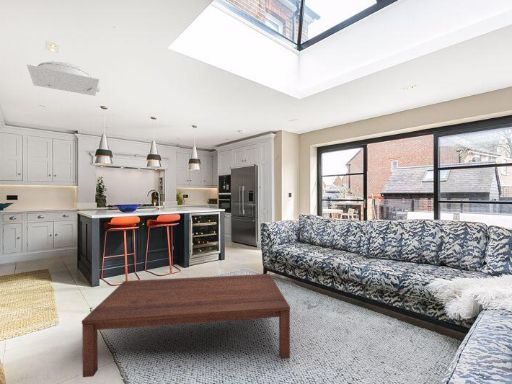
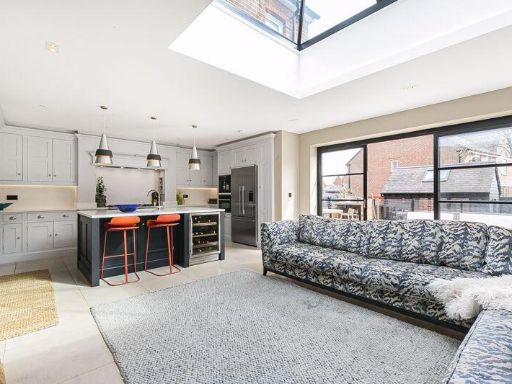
- coffee table [81,273,291,378]
- ceiling light [26,60,101,97]
